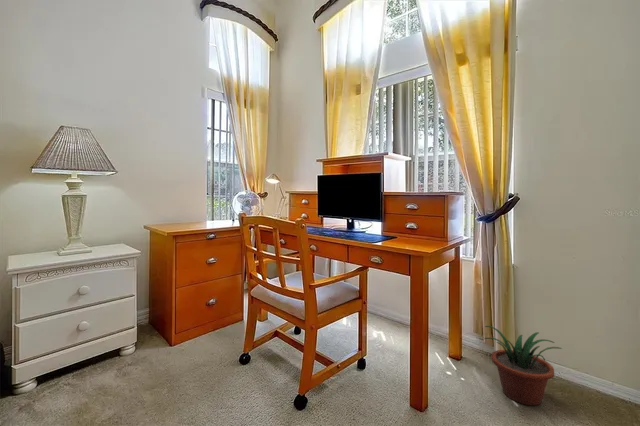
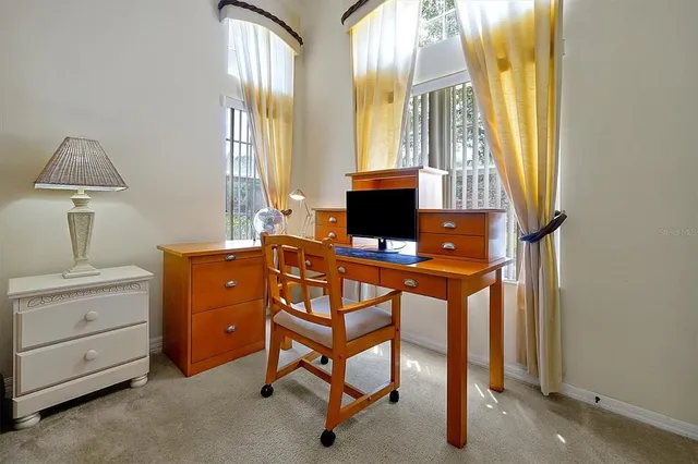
- potted plant [483,325,563,406]
